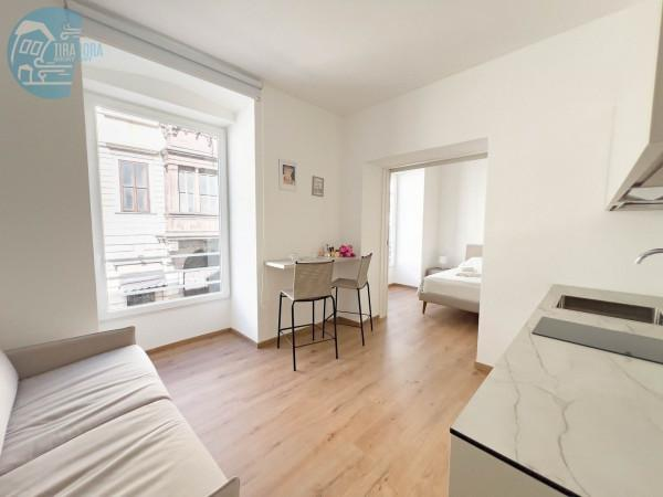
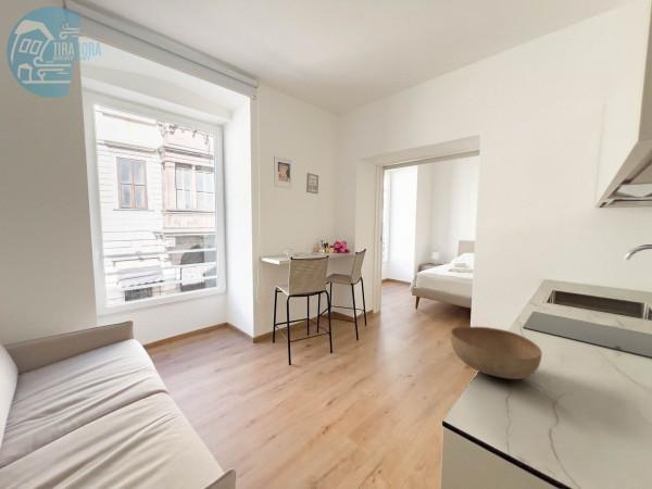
+ bowl [450,325,542,380]
